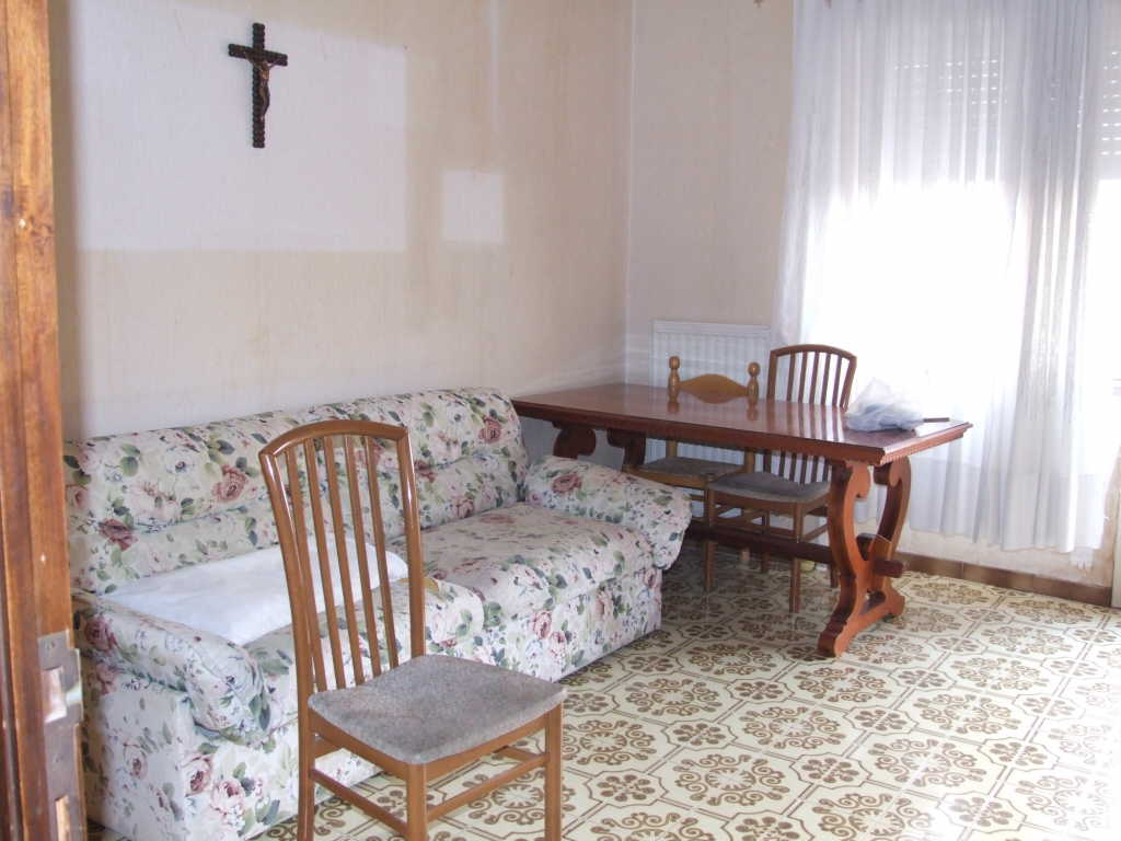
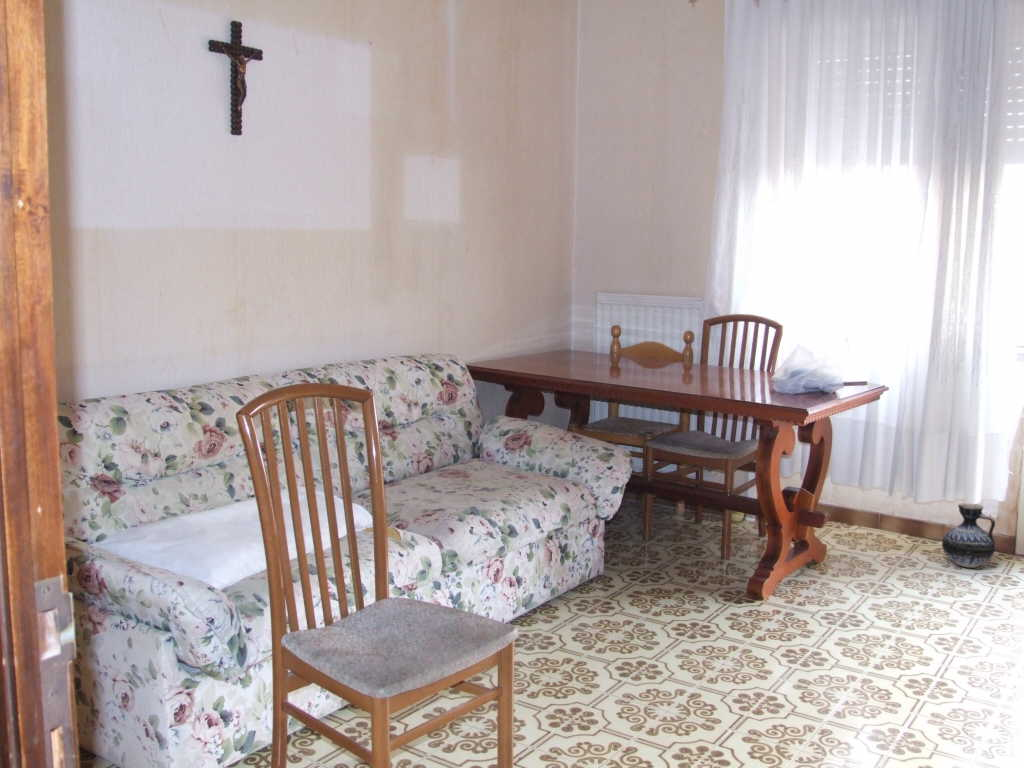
+ ceramic jug [941,503,996,569]
